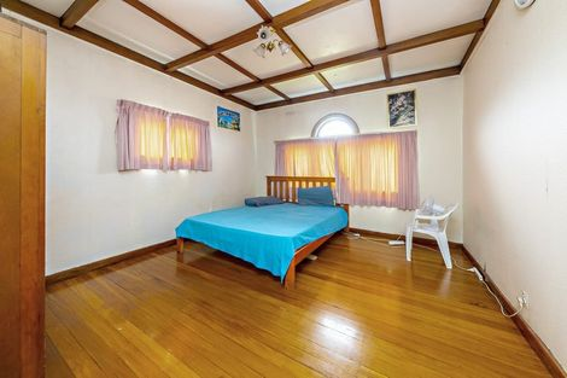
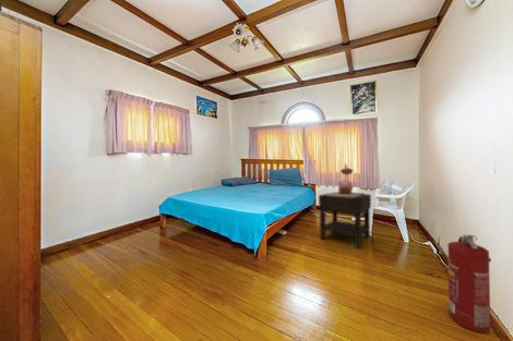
+ fire extinguisher [448,234,492,333]
+ table lamp [325,163,366,197]
+ nightstand [318,191,372,248]
